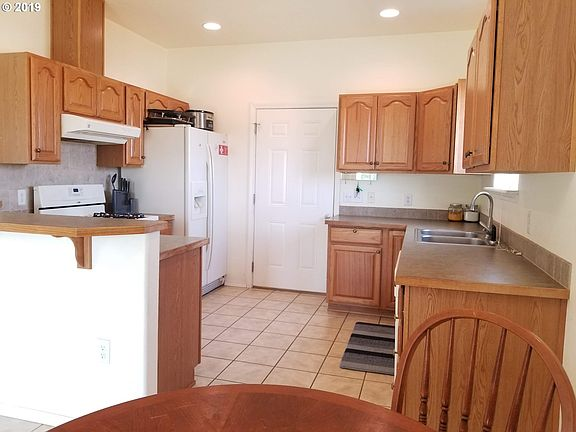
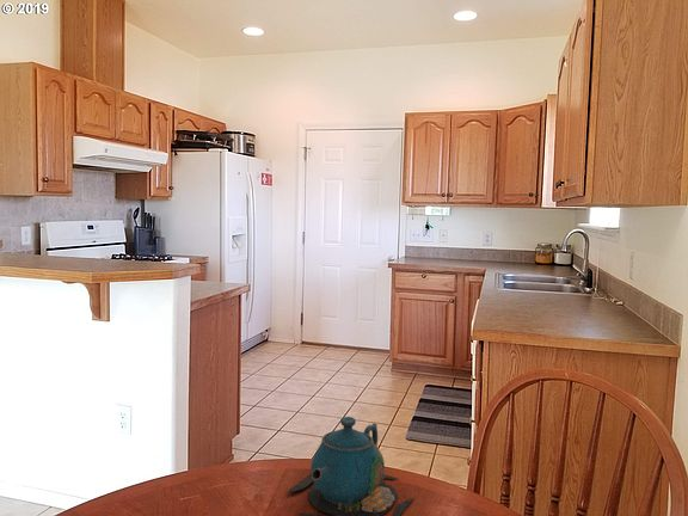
+ teapot [284,416,414,516]
